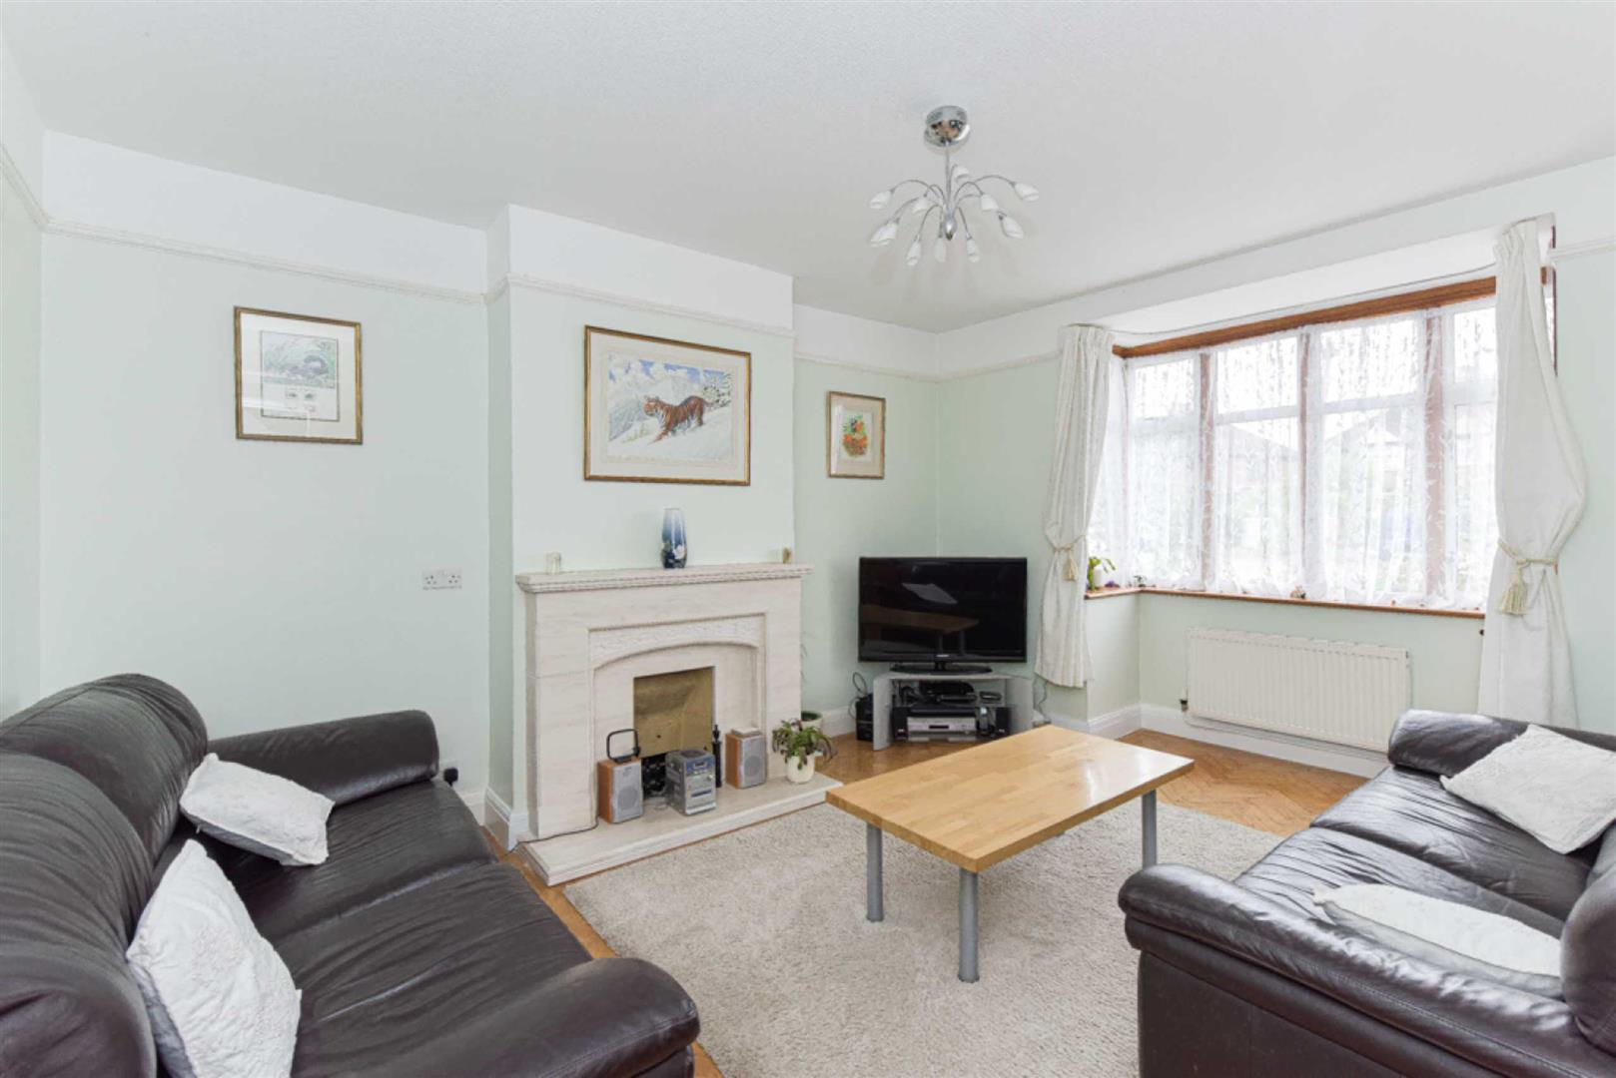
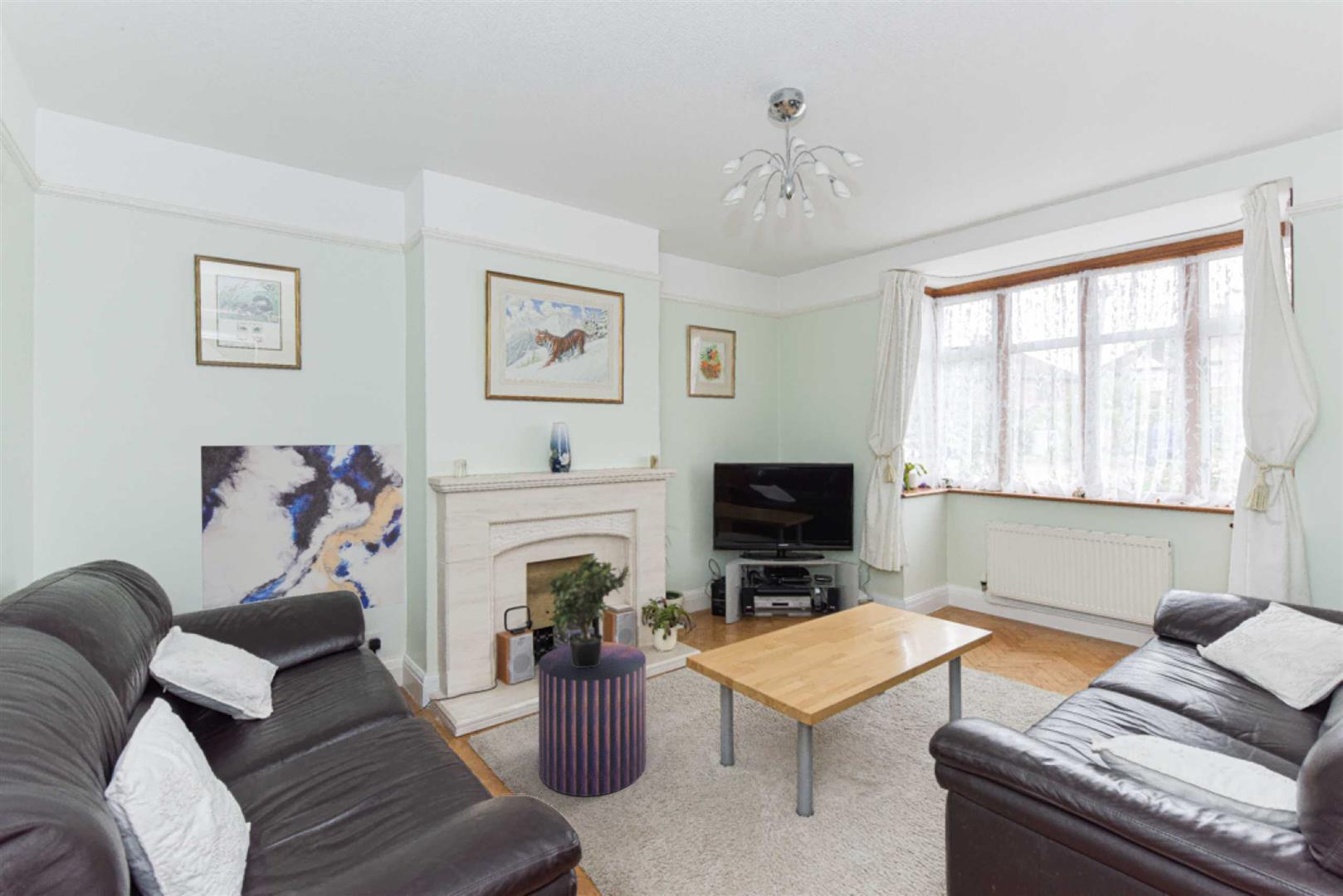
+ potted plant [545,554,632,668]
+ wall art [200,444,405,611]
+ stool [538,641,647,797]
